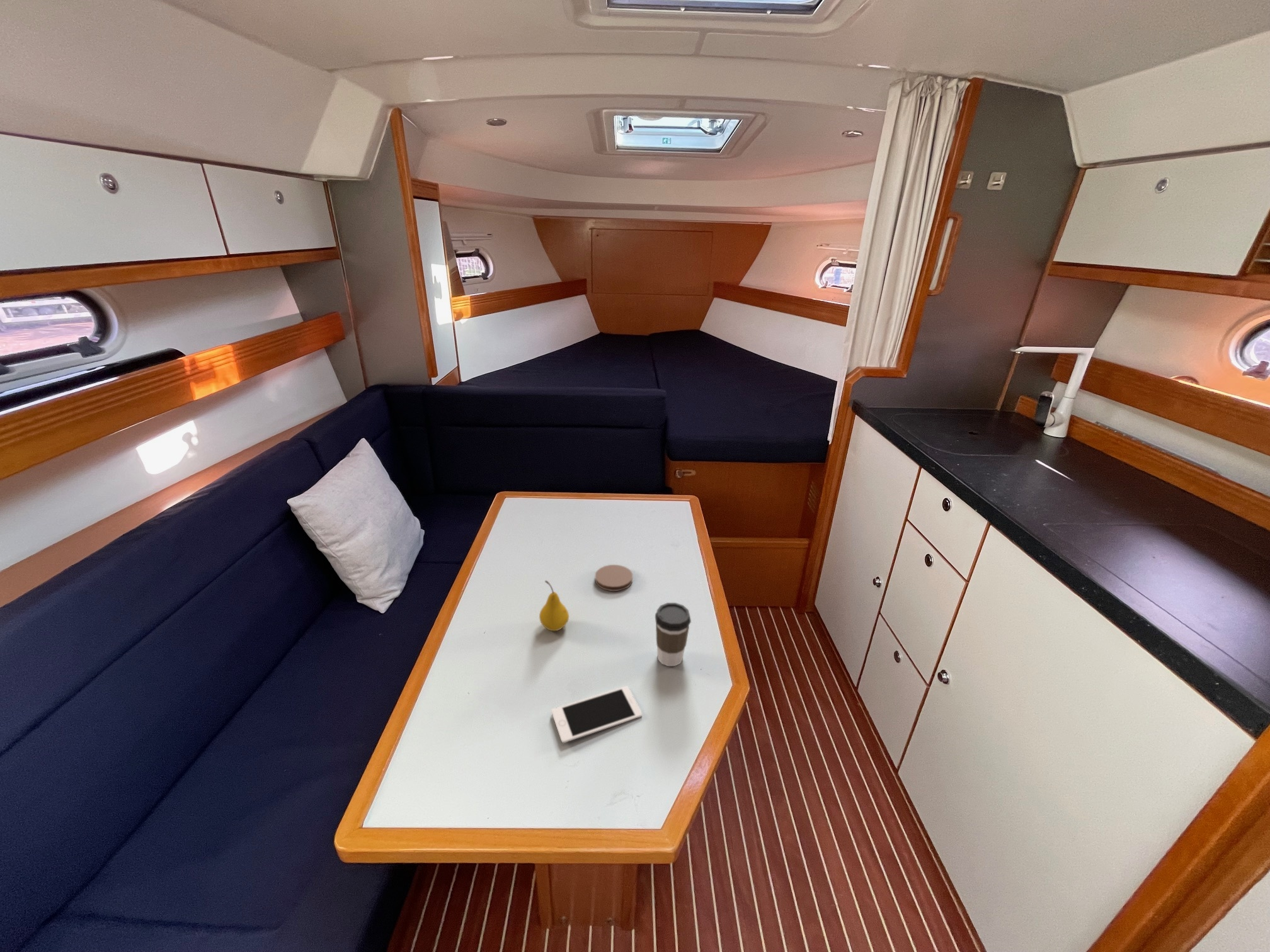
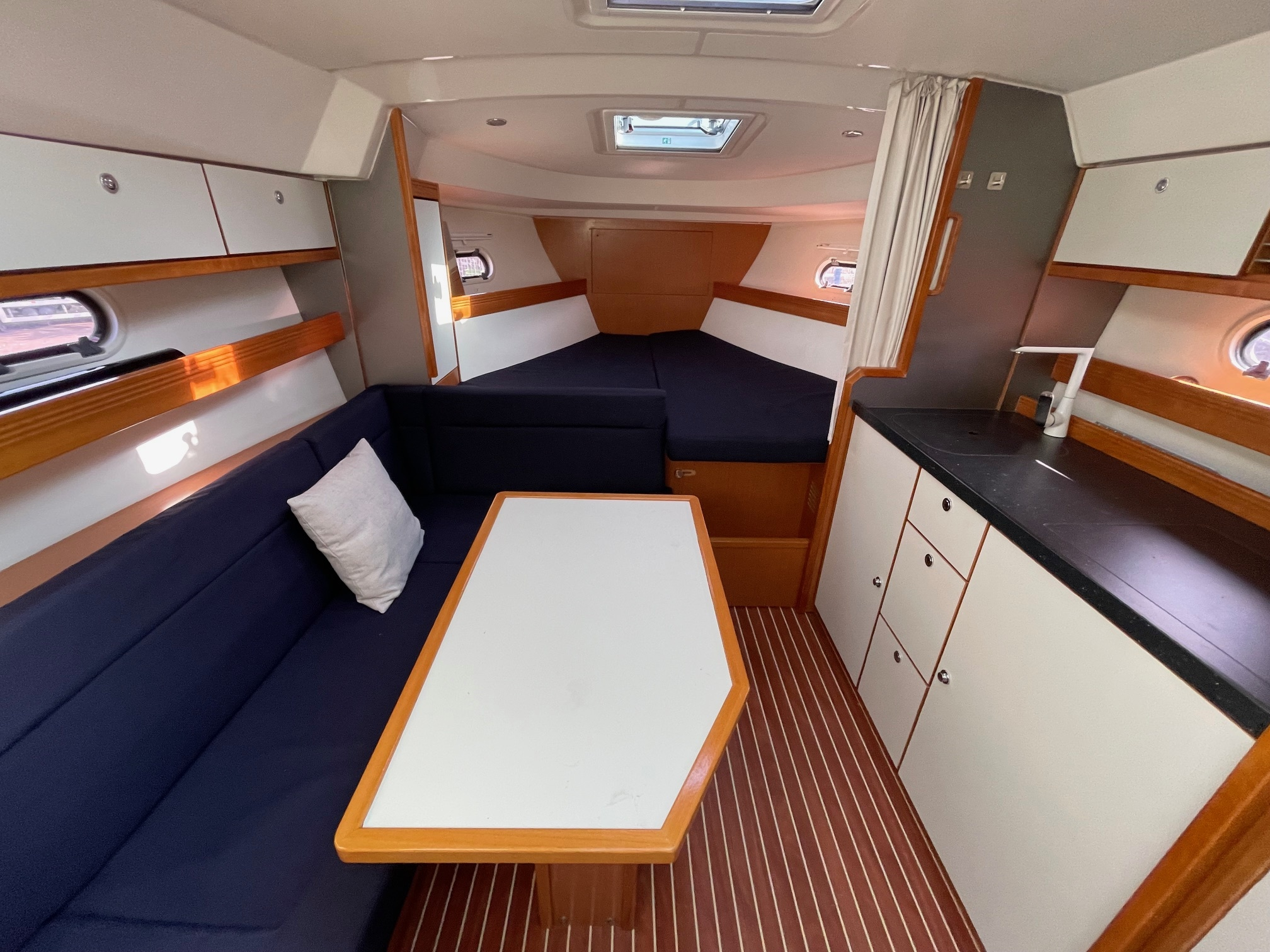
- coaster [595,564,633,592]
- cell phone [551,686,643,744]
- fruit [539,580,569,632]
- coffee cup [655,602,692,667]
